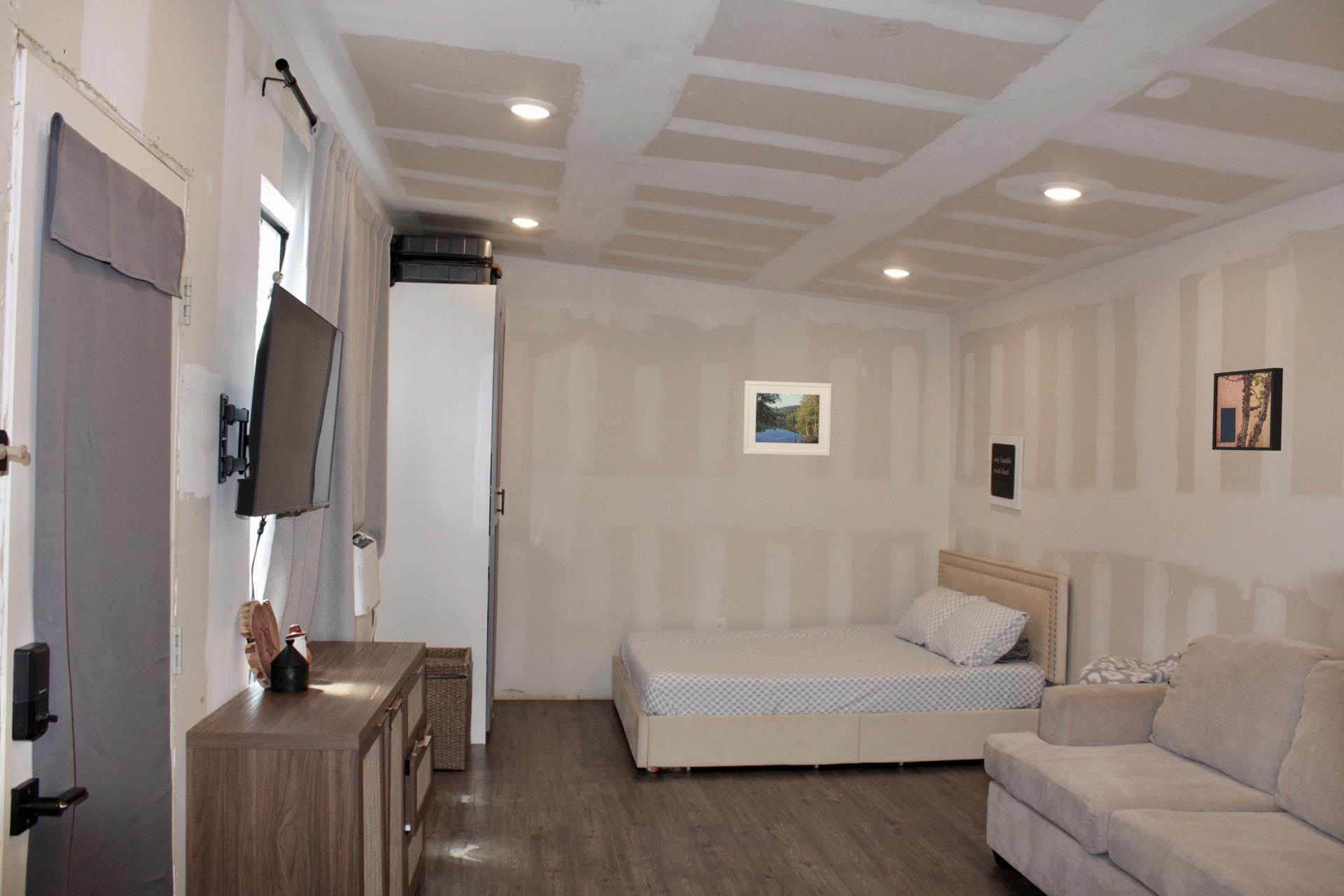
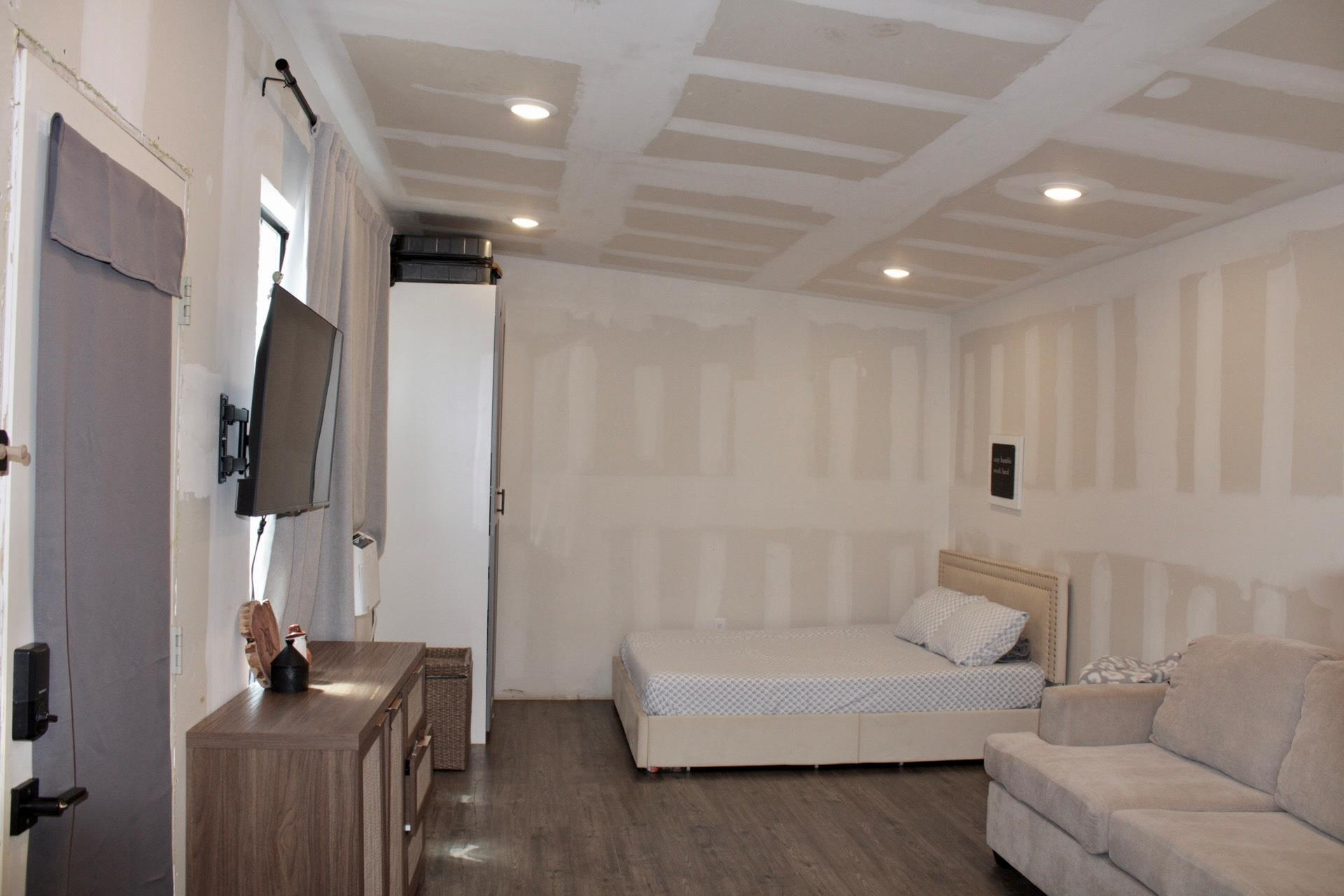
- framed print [742,380,832,456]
- wall art [1212,367,1284,451]
